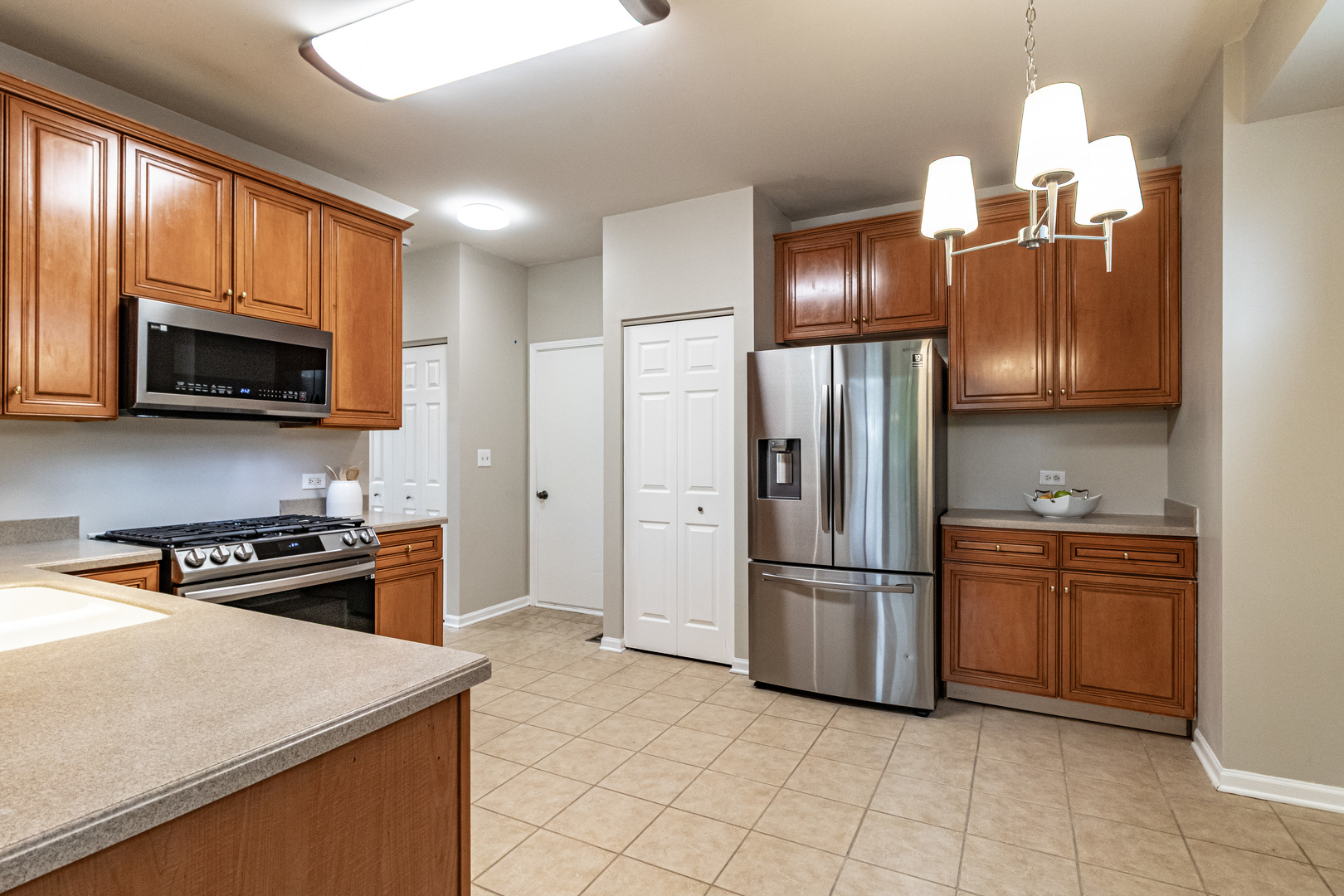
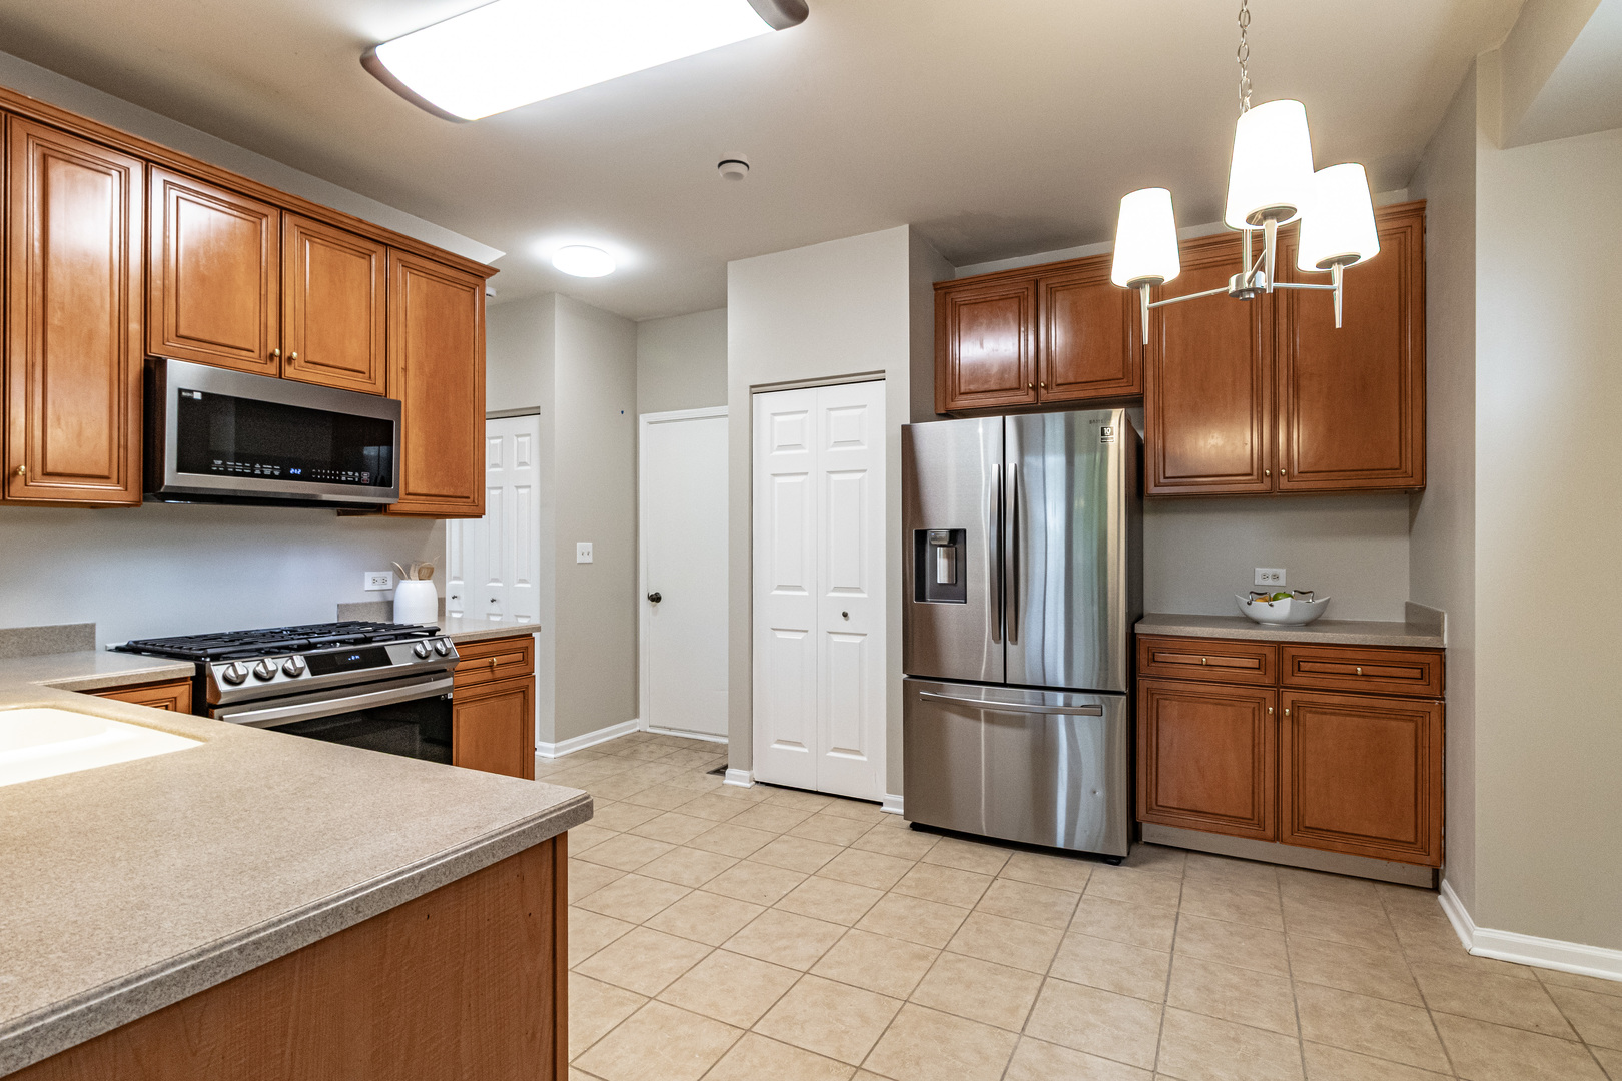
+ smoke detector [716,150,751,182]
